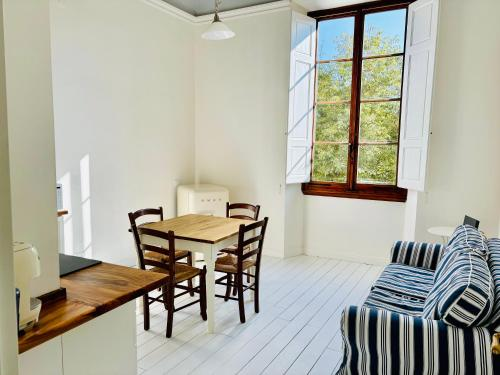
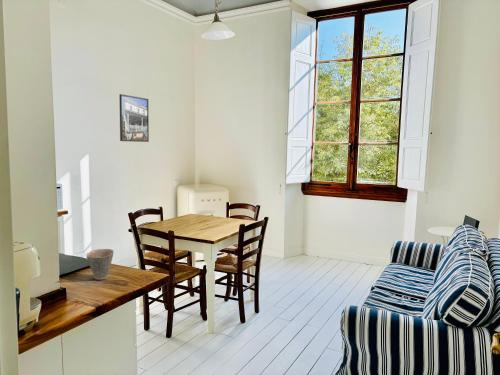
+ cup [85,248,115,281]
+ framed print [118,93,150,143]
